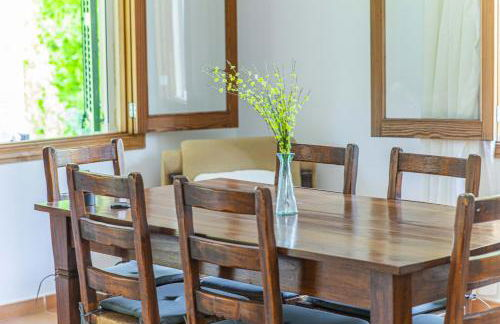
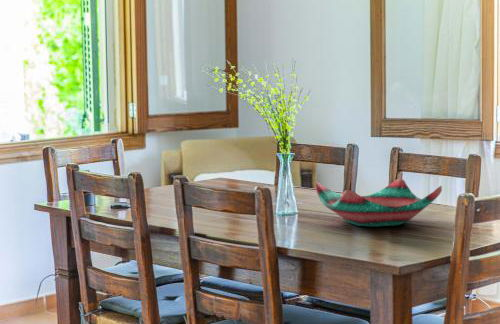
+ decorative bowl [314,178,443,228]
